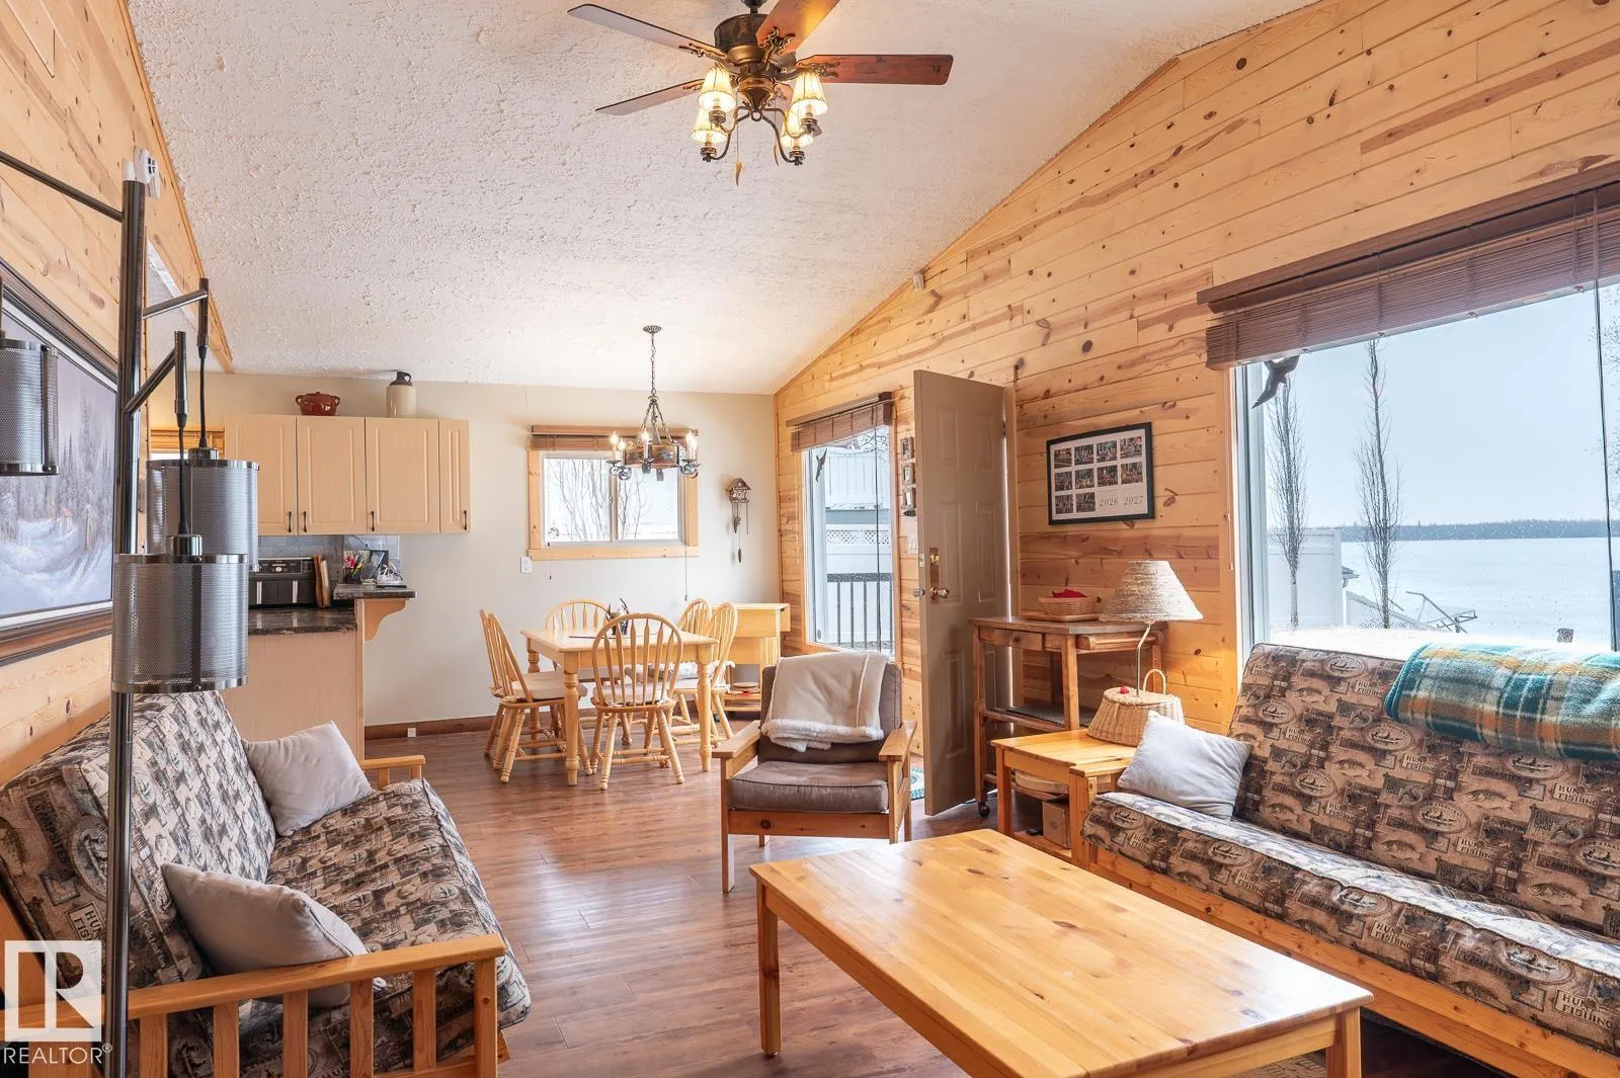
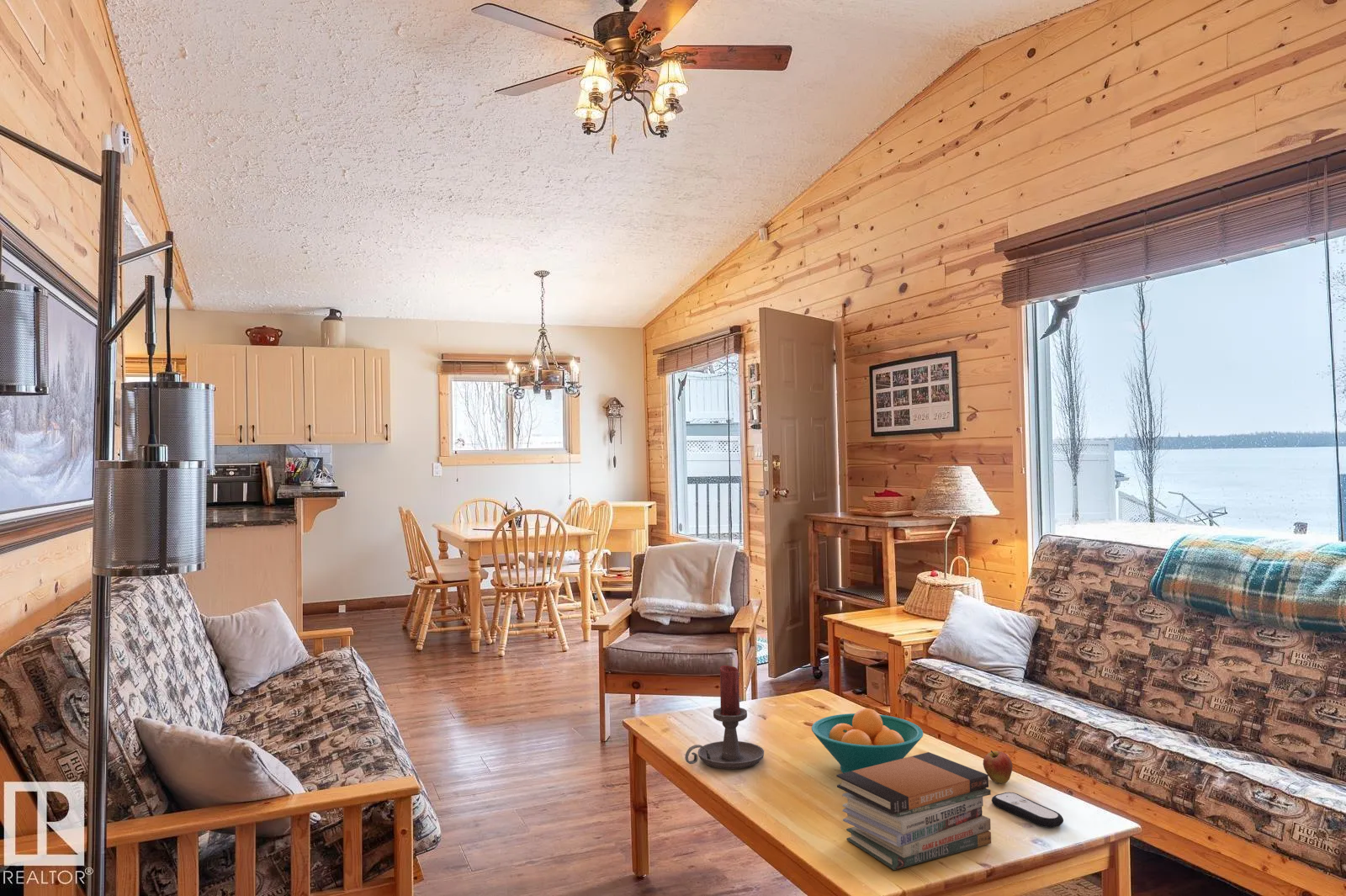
+ book stack [835,751,992,871]
+ fruit bowl [811,708,924,773]
+ candle holder [684,665,765,770]
+ fruit [983,750,1014,784]
+ remote control [991,792,1064,829]
